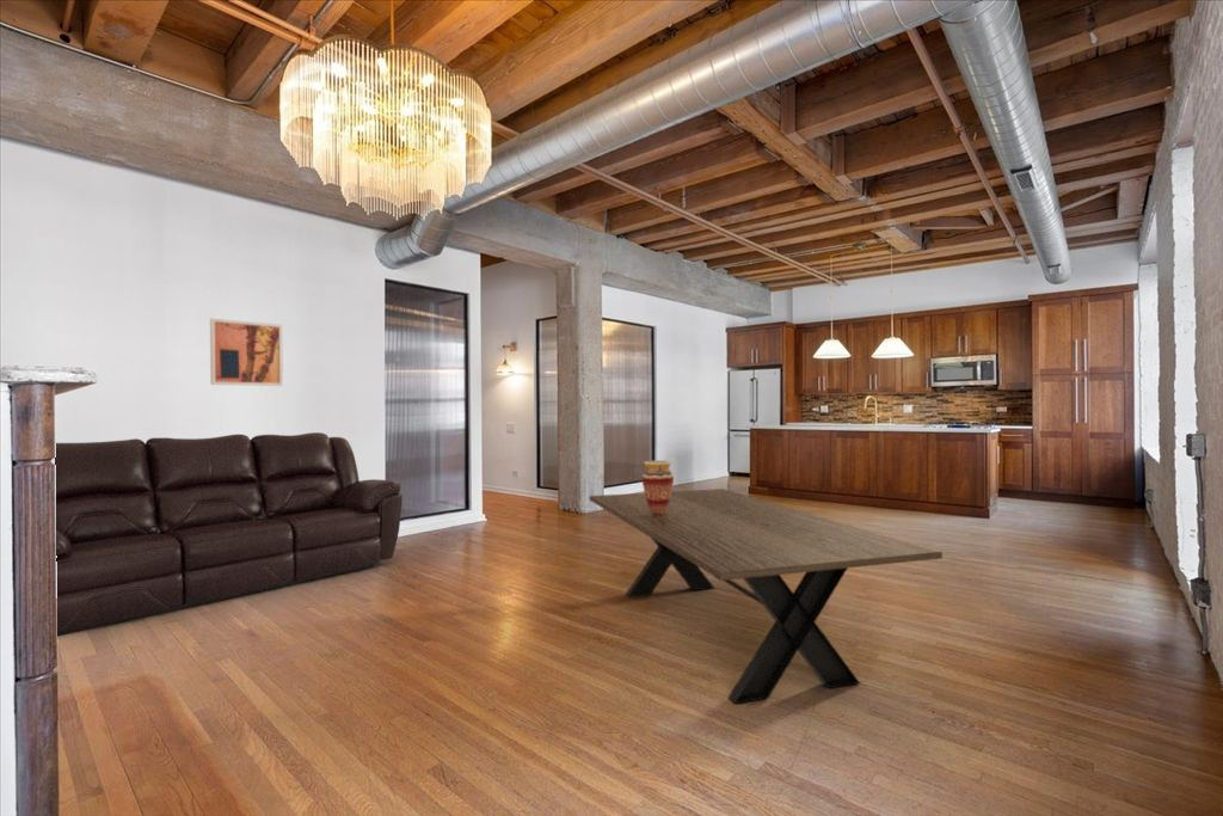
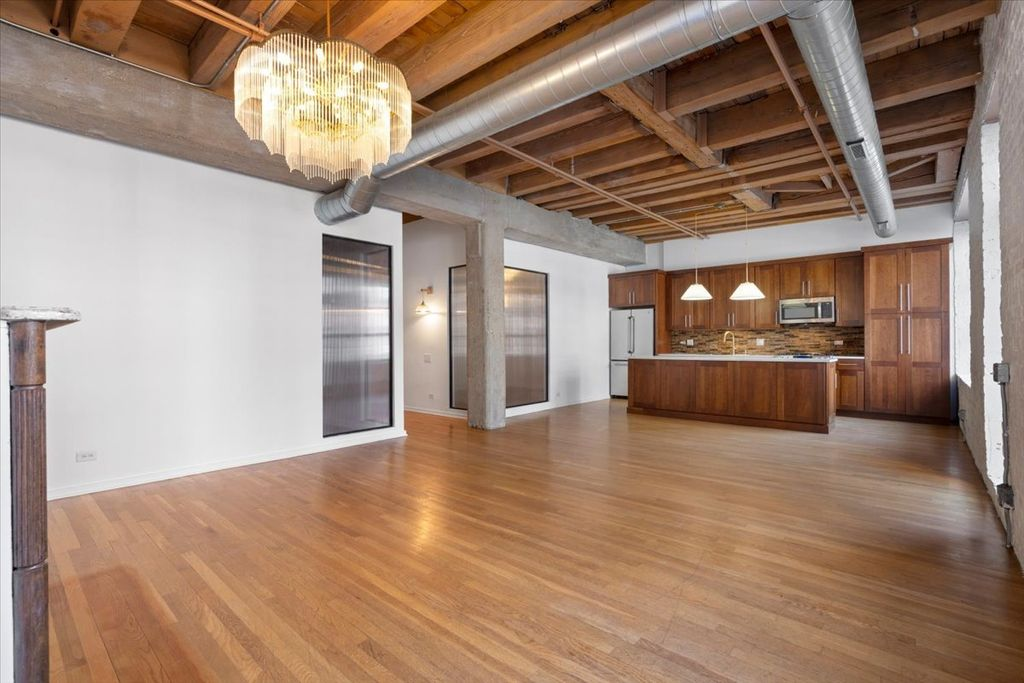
- vase [641,459,675,515]
- wall art [209,318,284,387]
- dining table [589,487,944,705]
- sofa [55,431,404,638]
